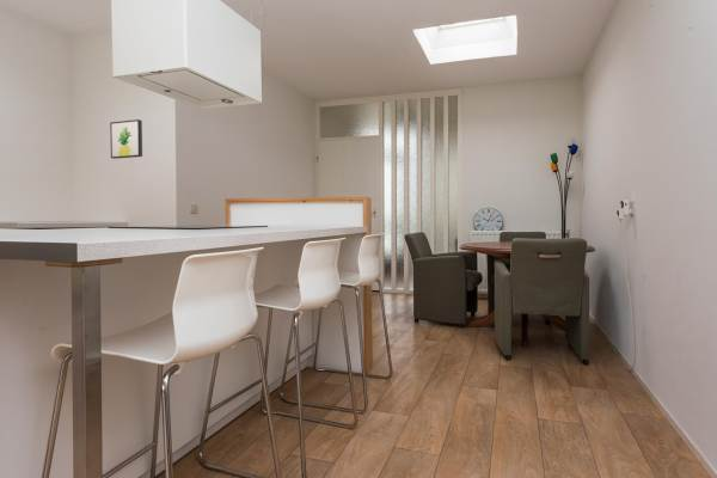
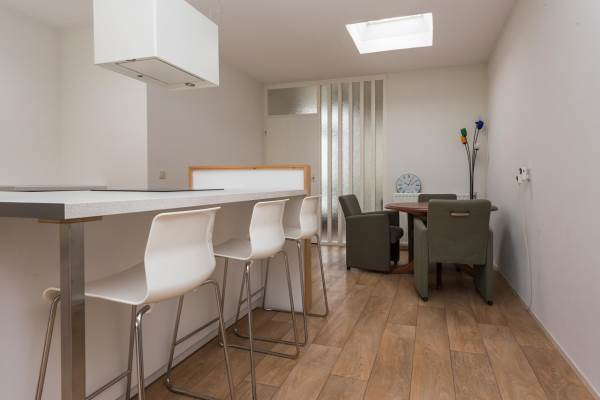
- wall art [109,118,143,160]
